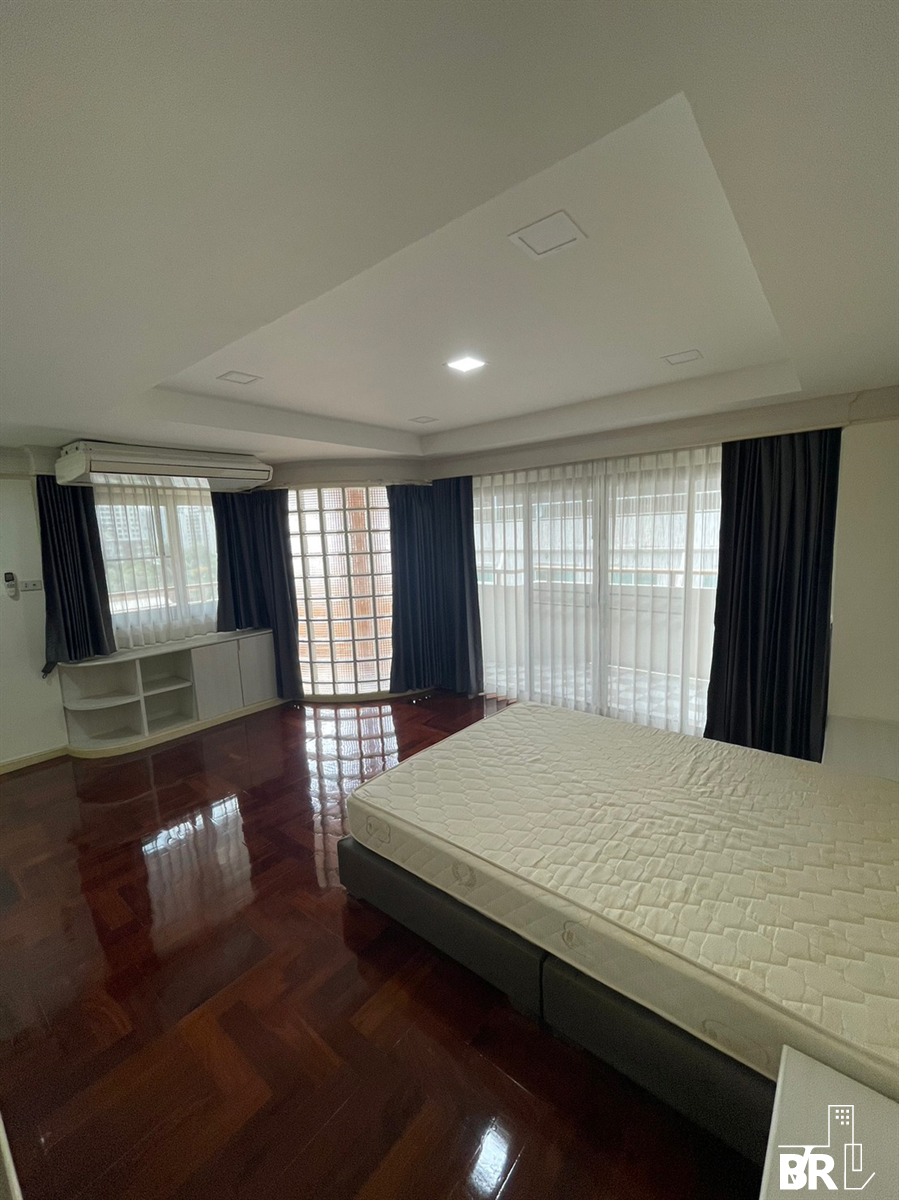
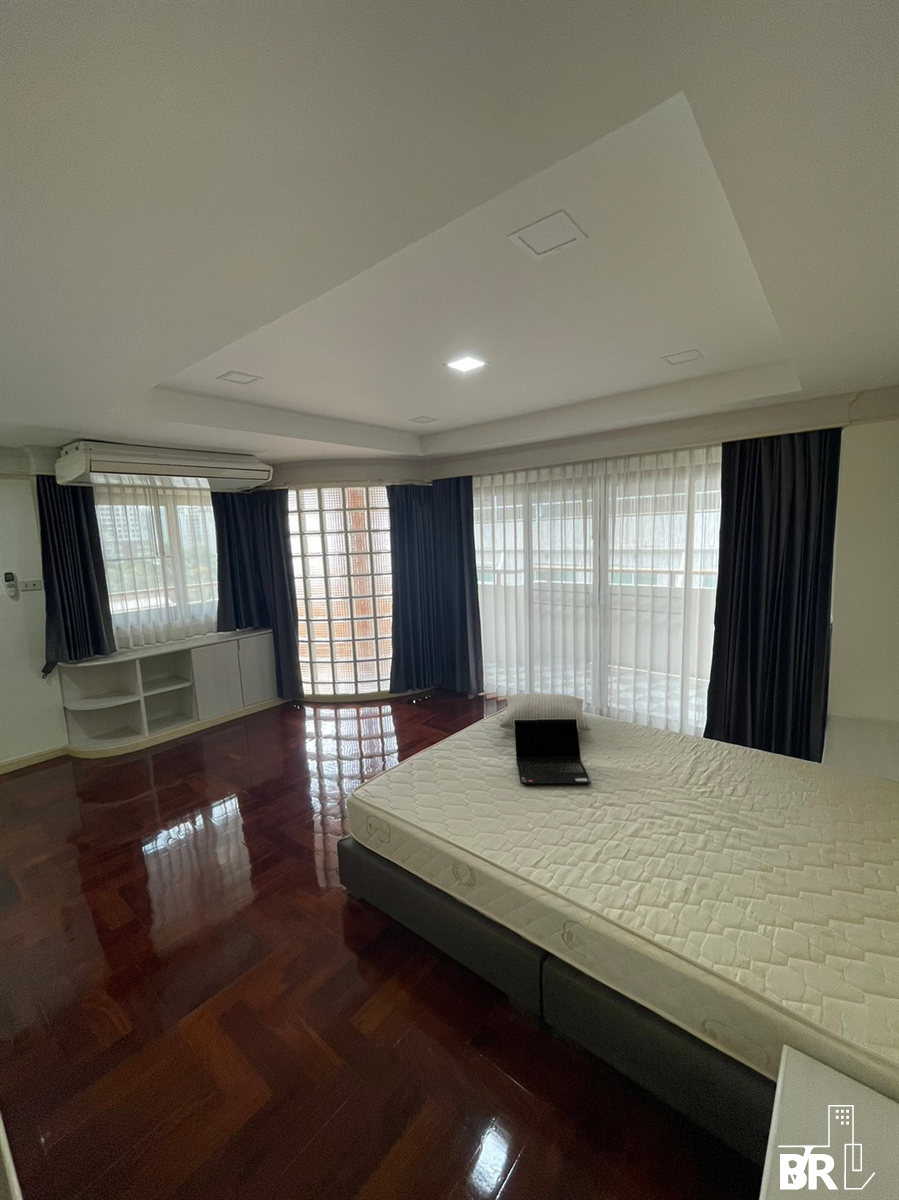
+ laptop computer [514,719,592,785]
+ pillow [498,692,592,733]
